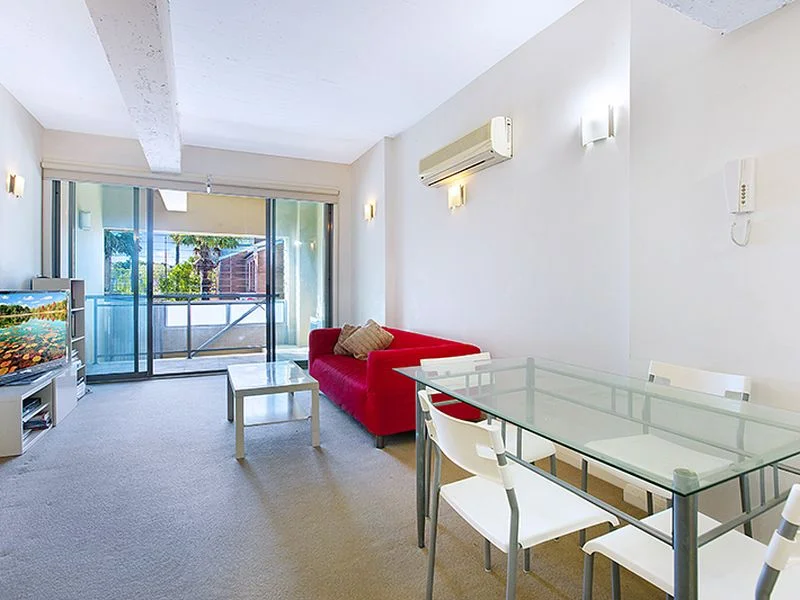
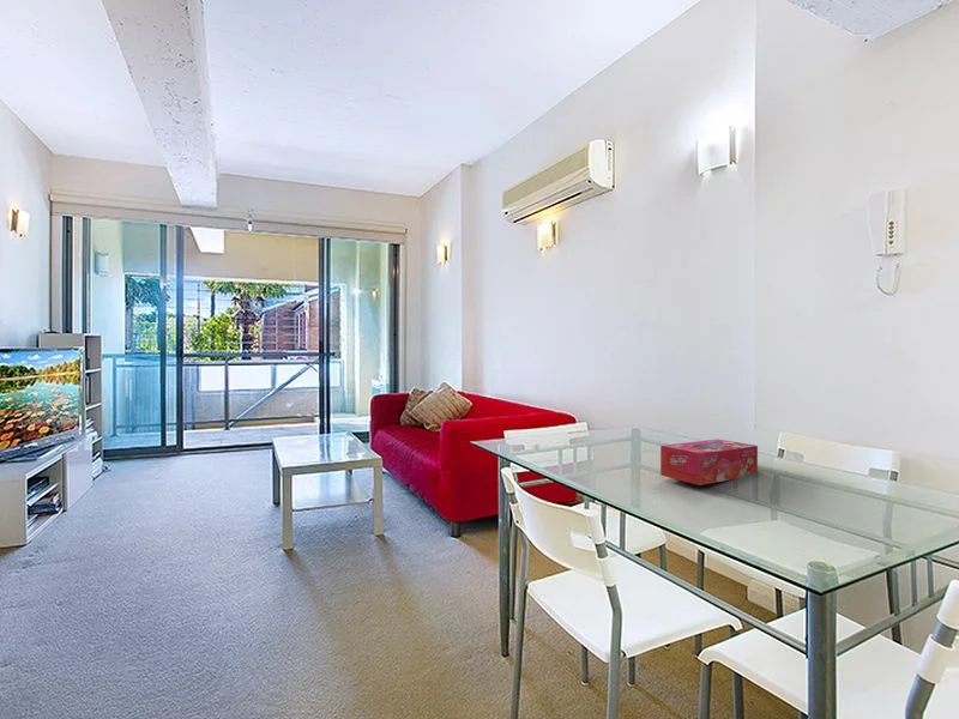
+ tissue box [659,439,759,487]
